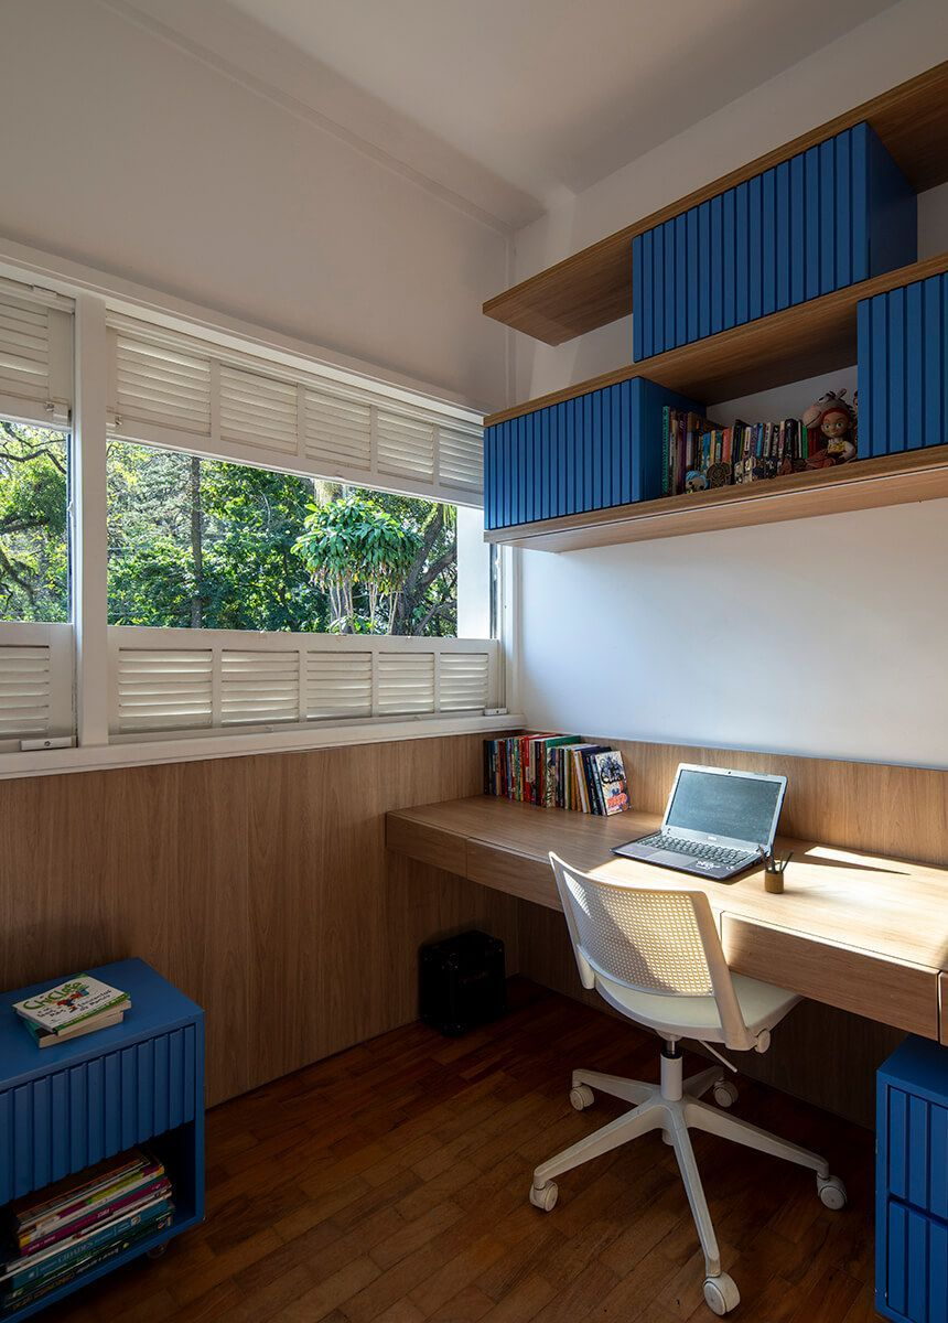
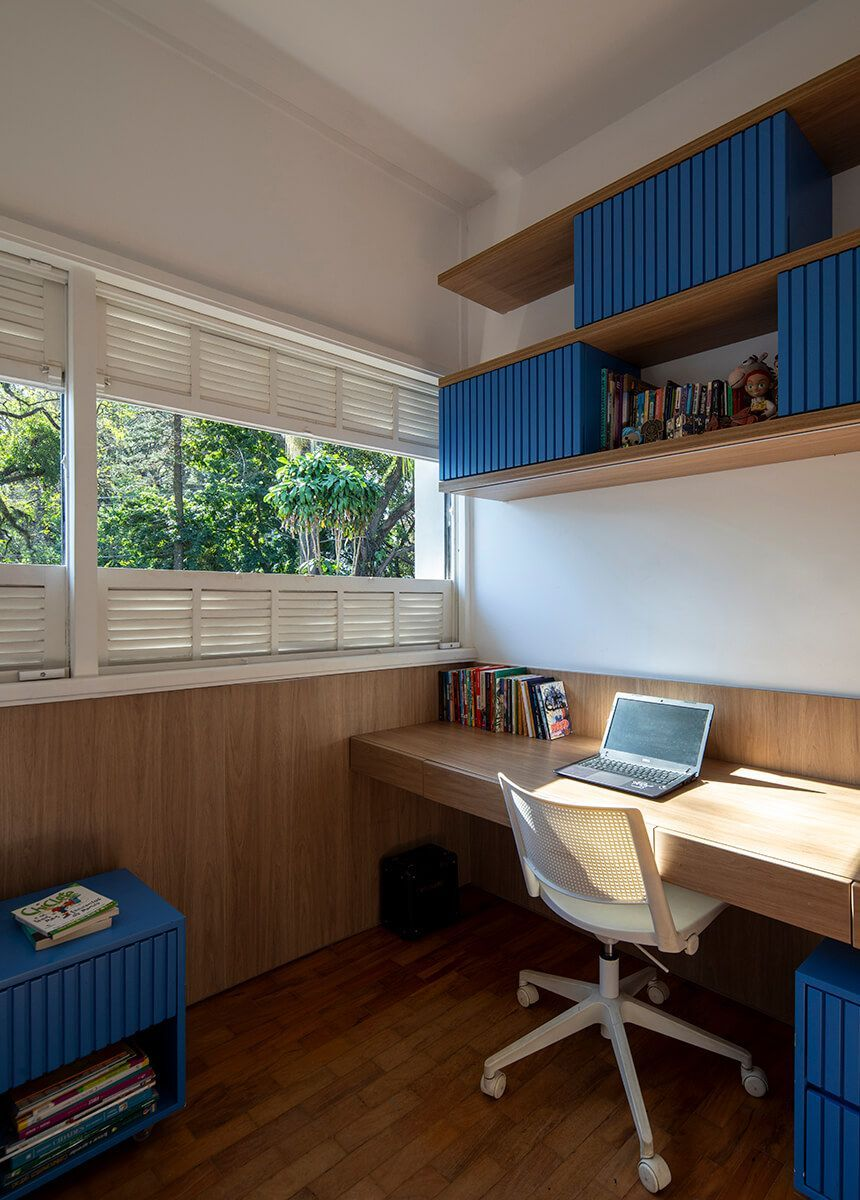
- pencil box [757,841,795,894]
